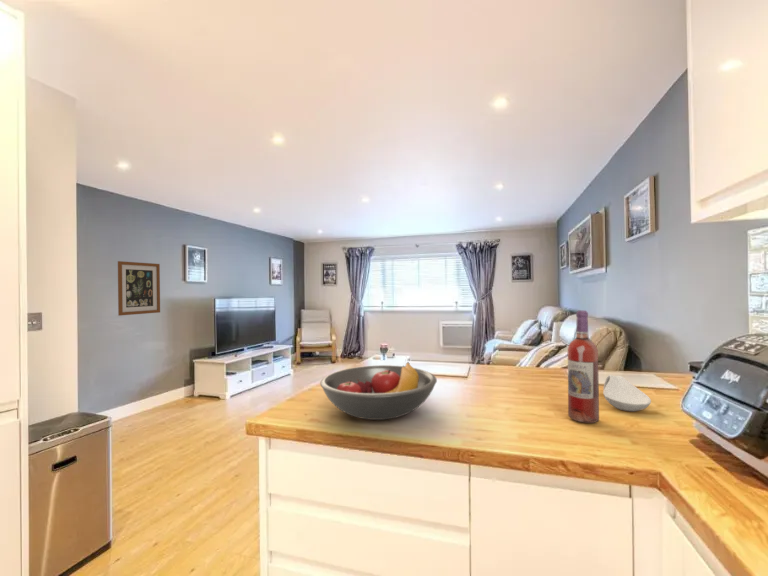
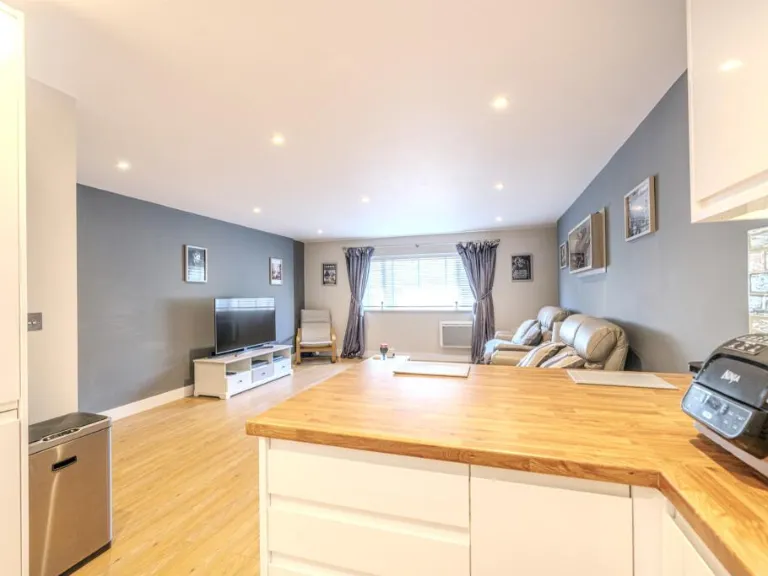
- fruit bowl [319,361,438,421]
- spoon rest [602,374,652,412]
- wine bottle [567,310,600,424]
- wall art [117,260,161,317]
